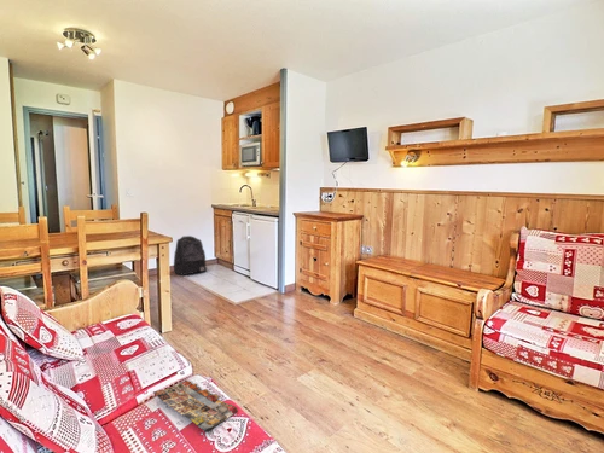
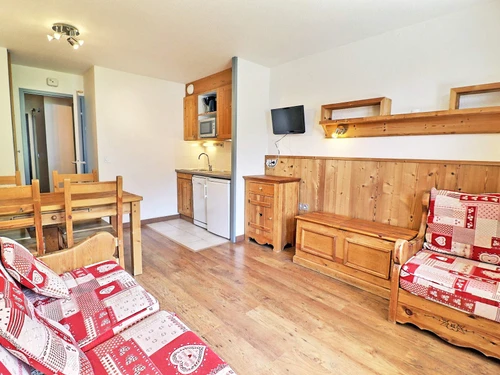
- magazine [152,378,238,434]
- backpack [173,234,208,277]
